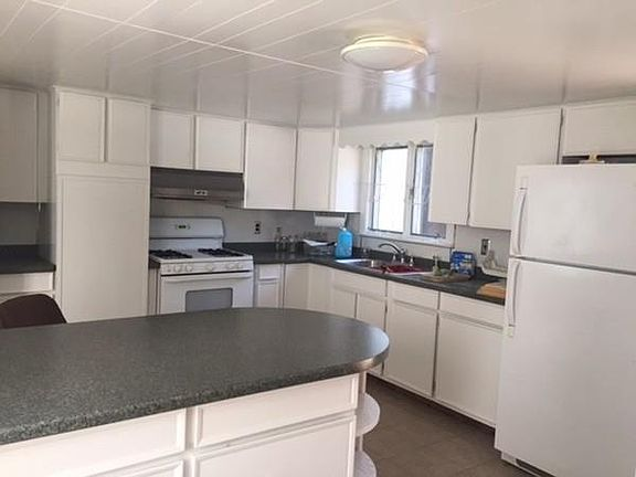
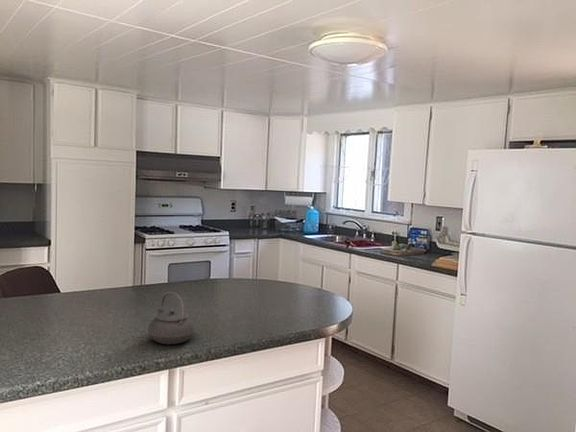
+ teapot [146,290,196,345]
